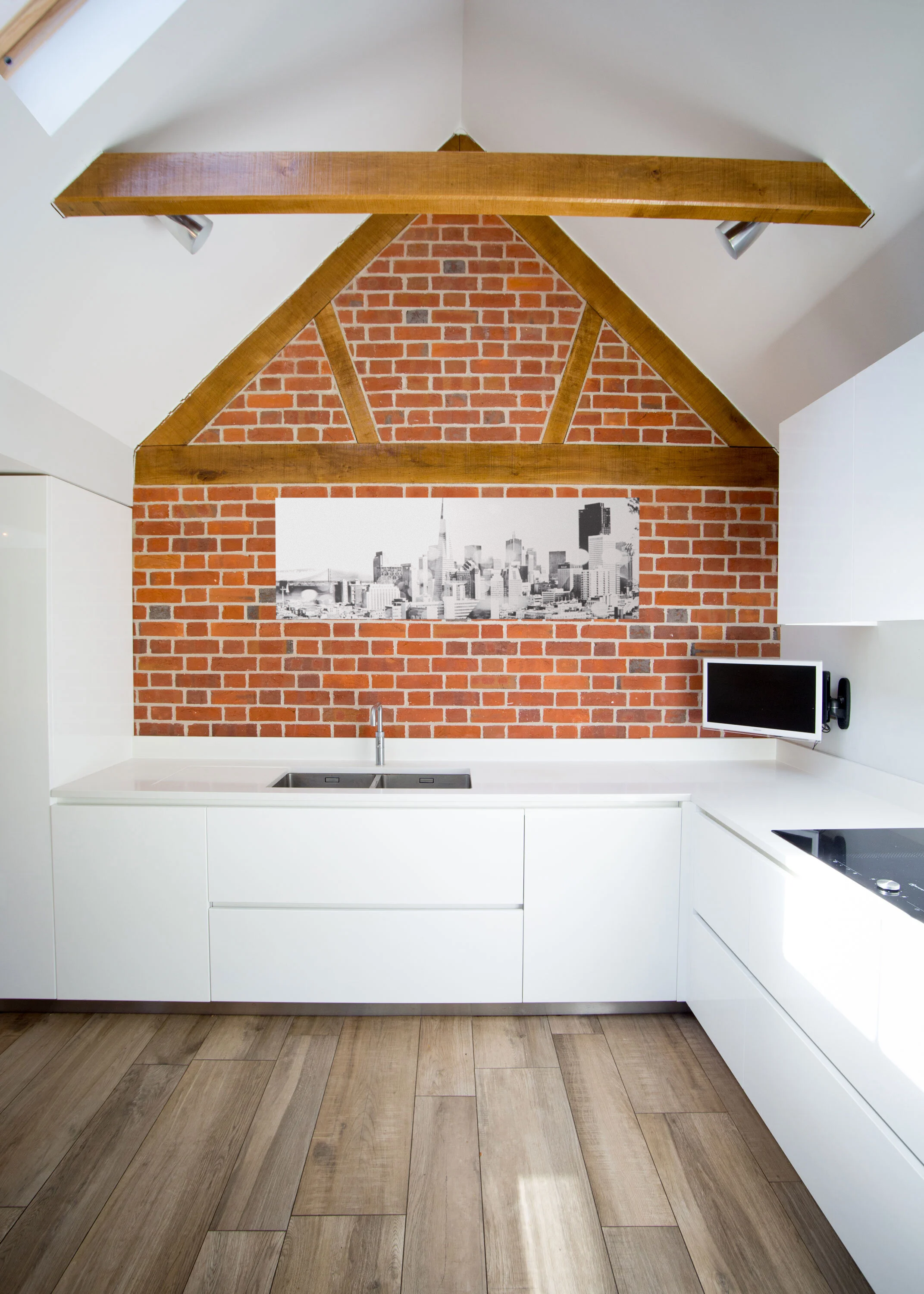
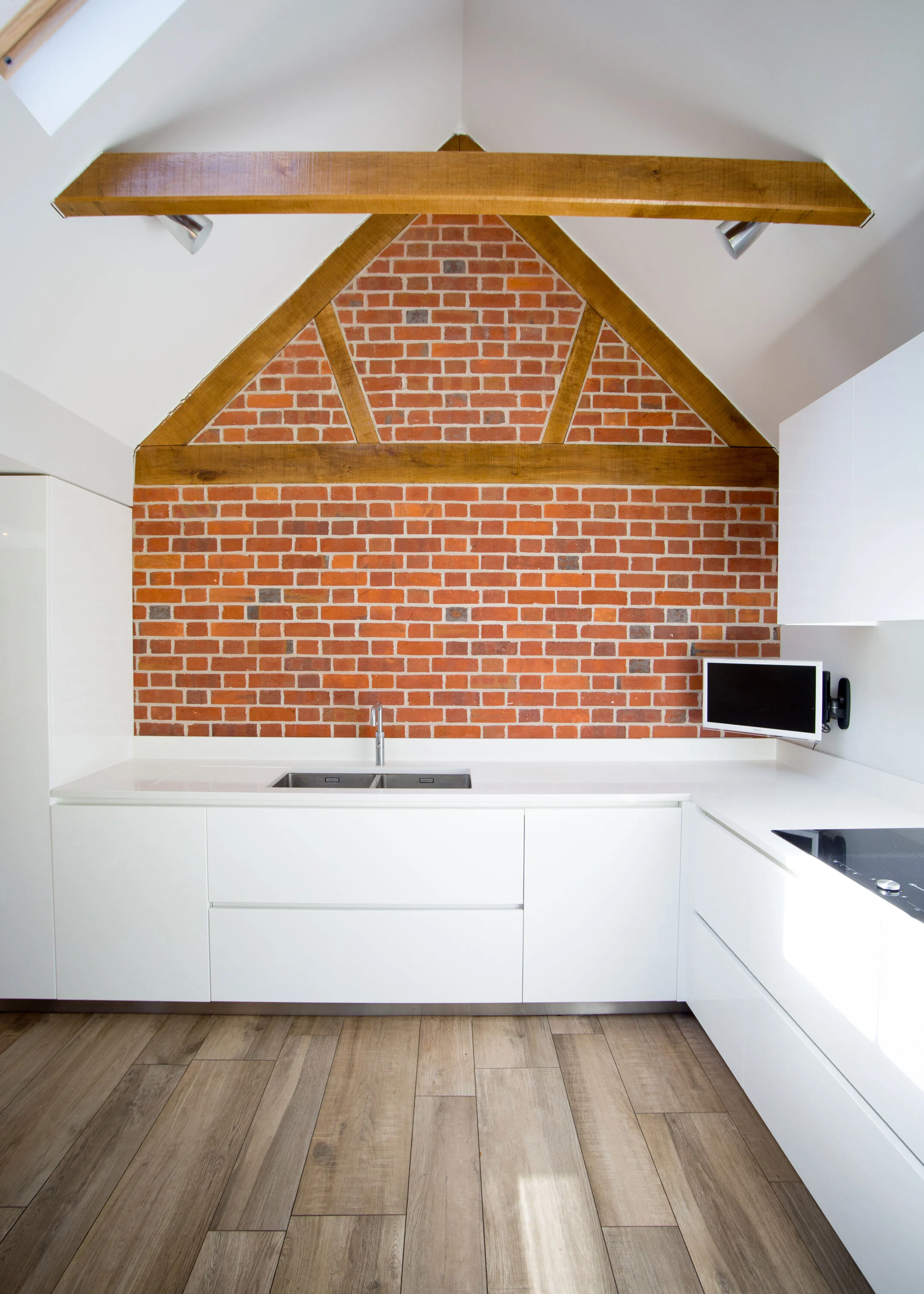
- wall art [275,497,640,620]
